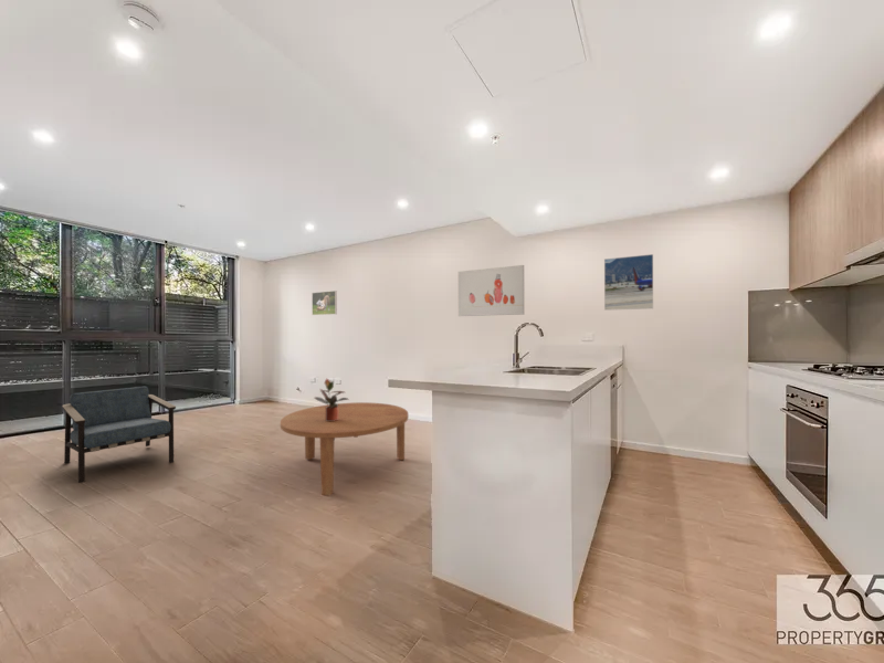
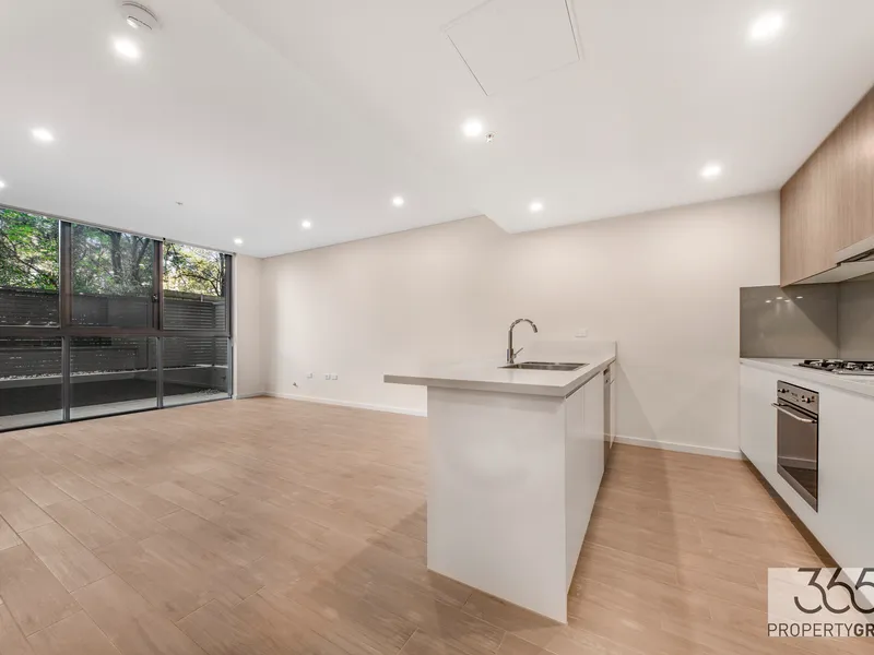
- coffee table [280,401,409,496]
- armchair [61,386,177,484]
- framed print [603,253,654,312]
- wall art [457,264,525,317]
- potted plant [313,378,350,421]
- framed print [311,290,338,316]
